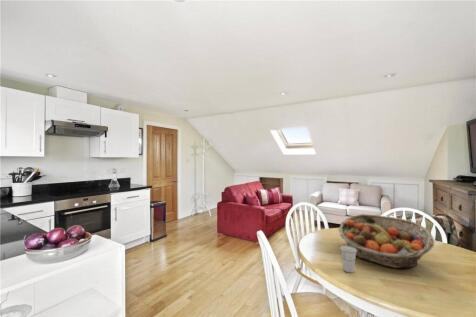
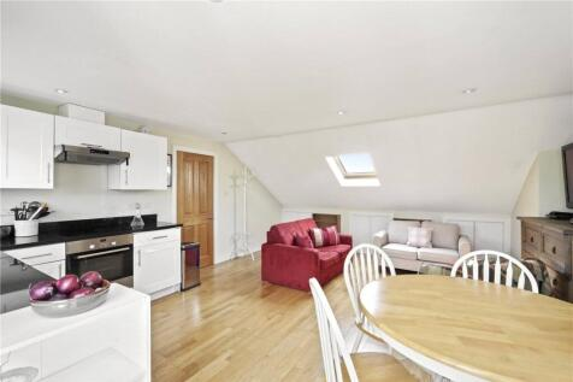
- cup [339,245,357,273]
- fruit basket [338,213,435,269]
